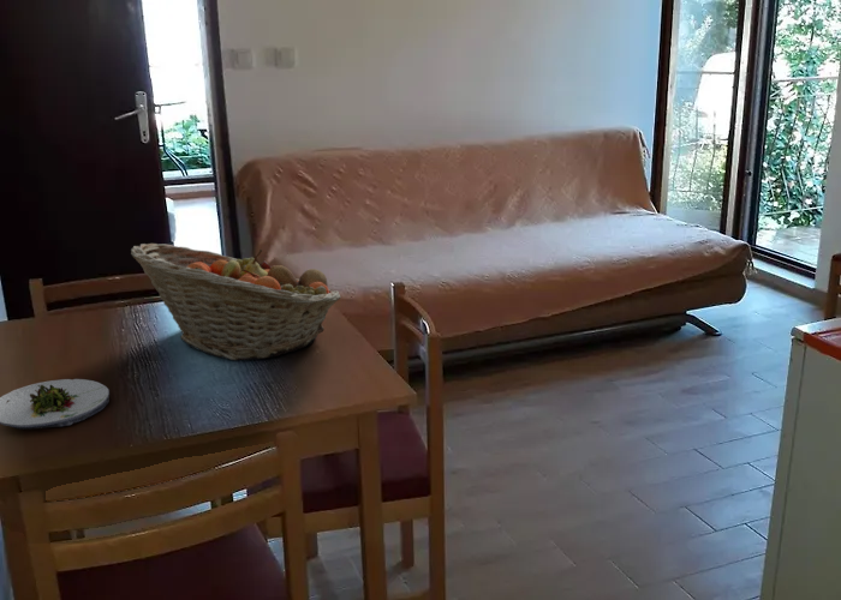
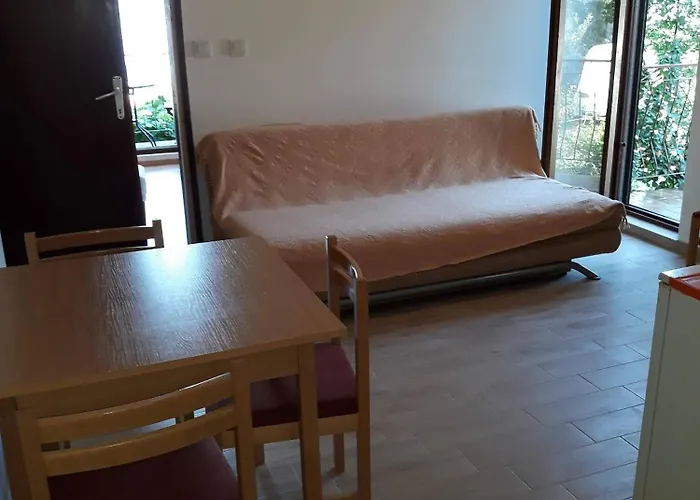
- salad plate [0,378,111,431]
- fruit basket [130,242,342,361]
